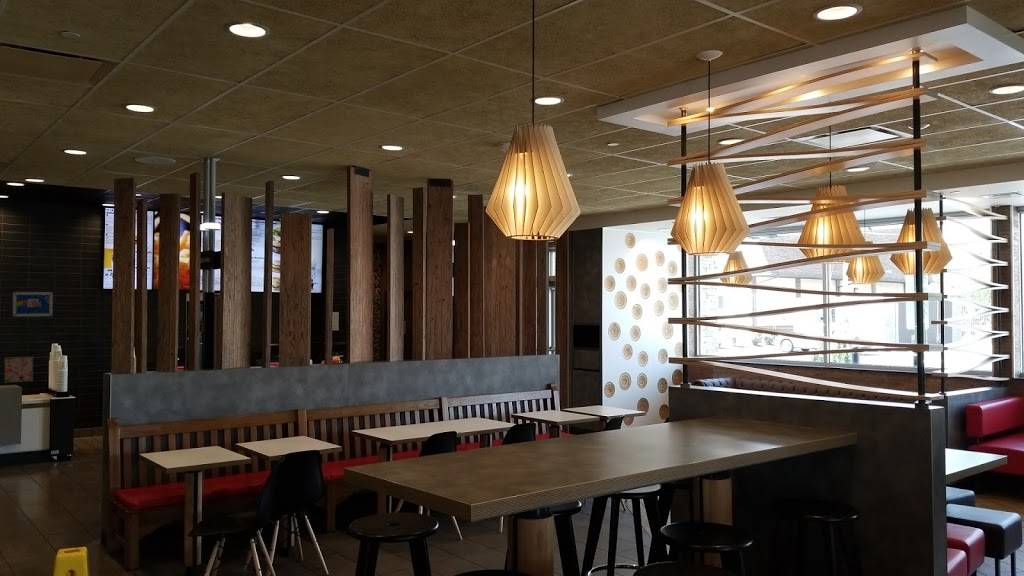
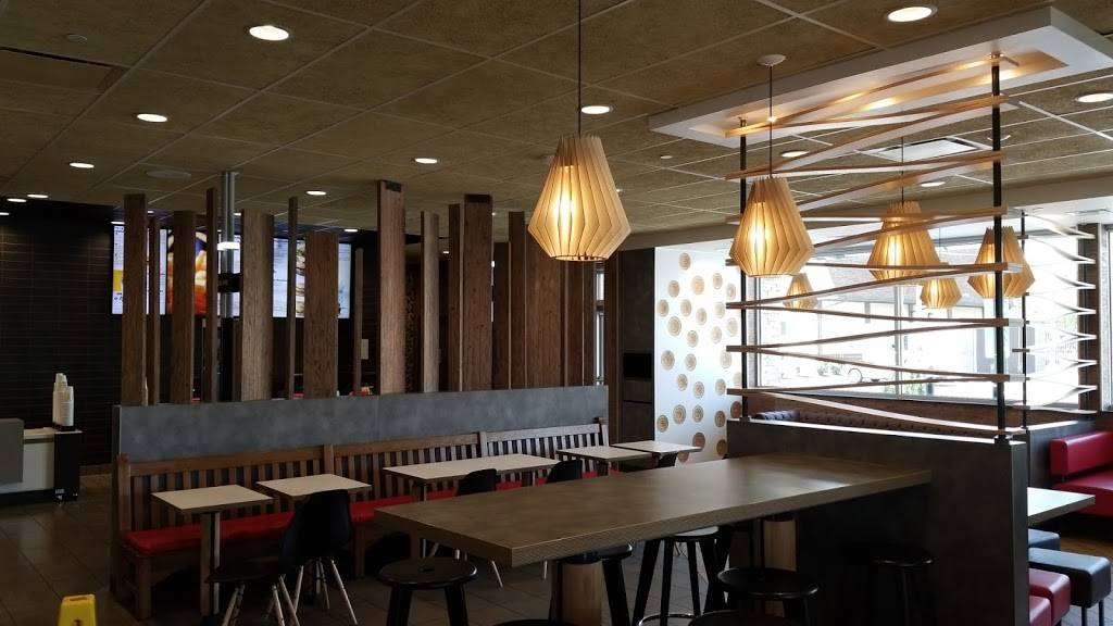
- wall art [3,355,34,384]
- framed picture [12,291,54,318]
